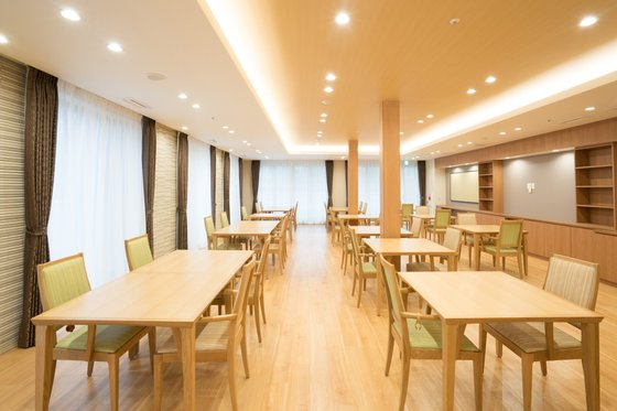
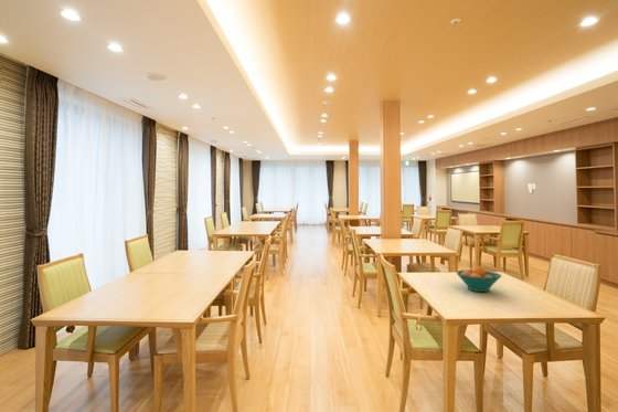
+ fruit bowl [455,265,502,293]
